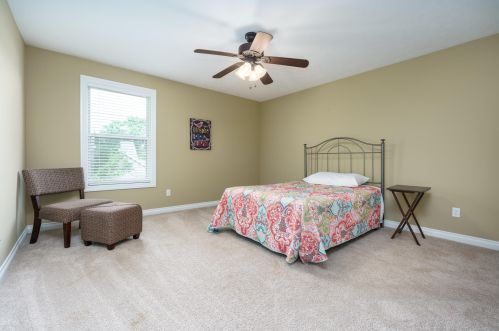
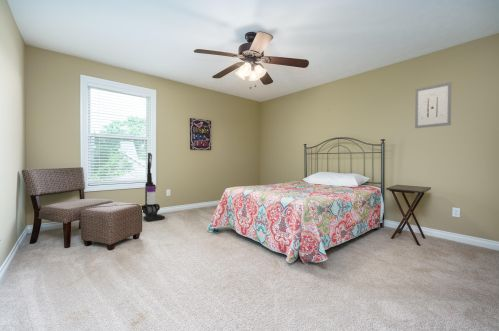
+ wall art [414,81,452,129]
+ vacuum cleaner [140,152,166,222]
